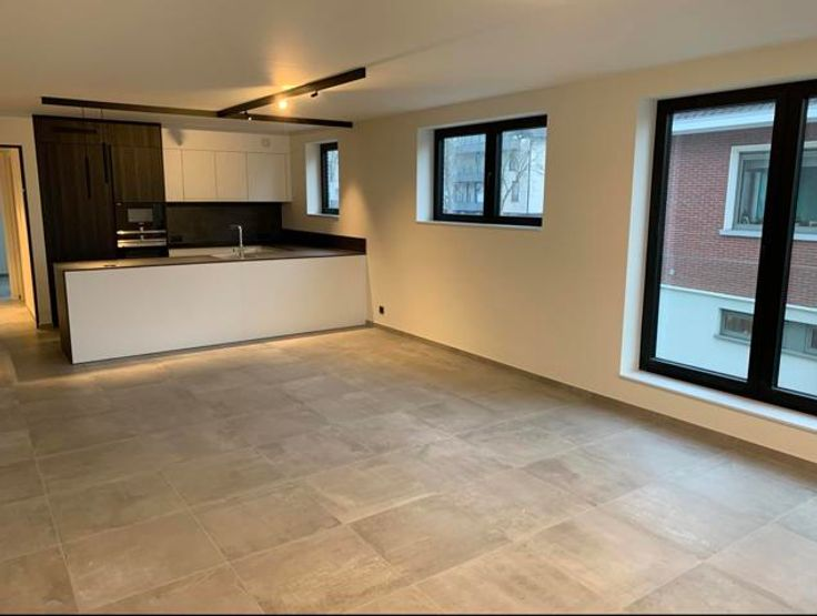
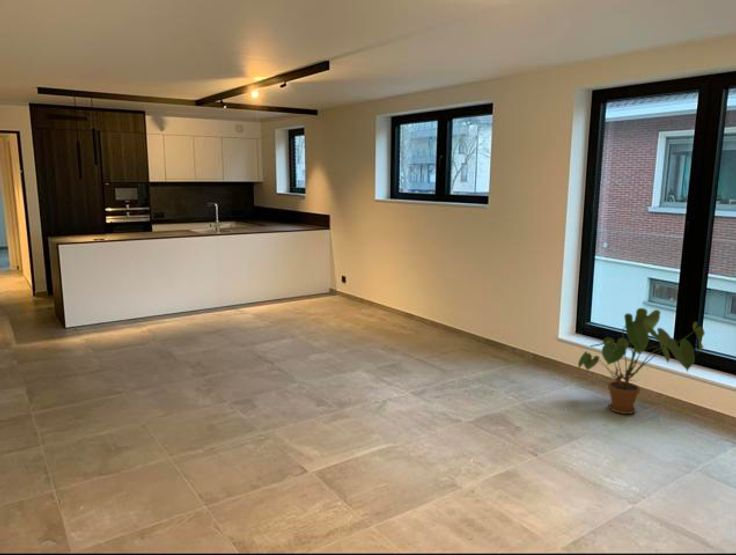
+ house plant [577,307,706,415]
